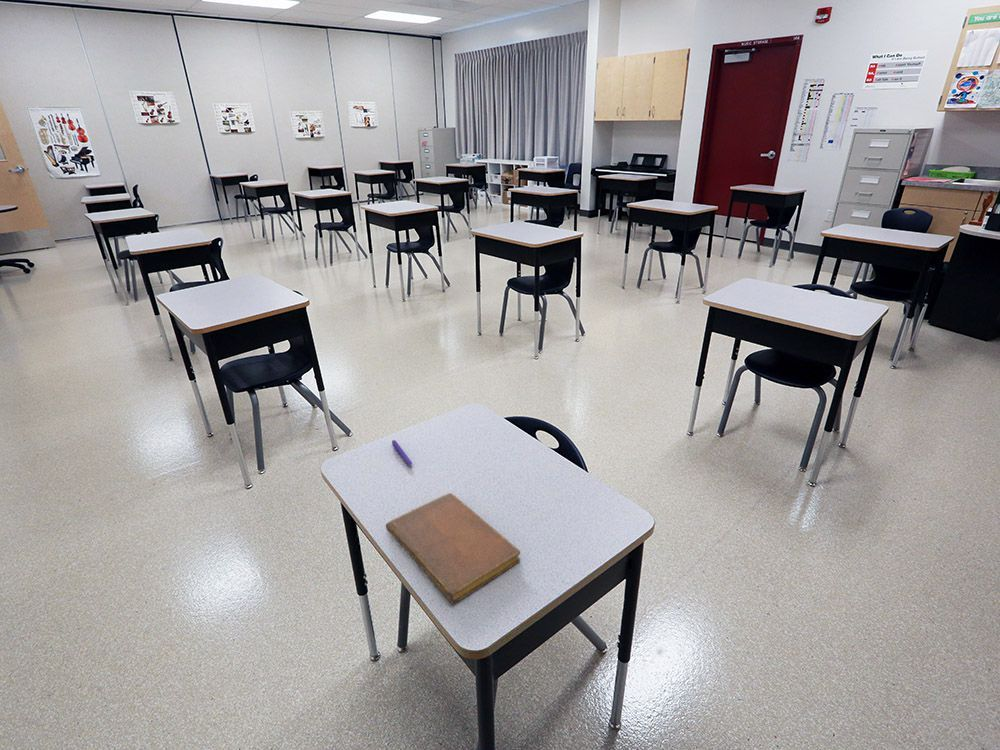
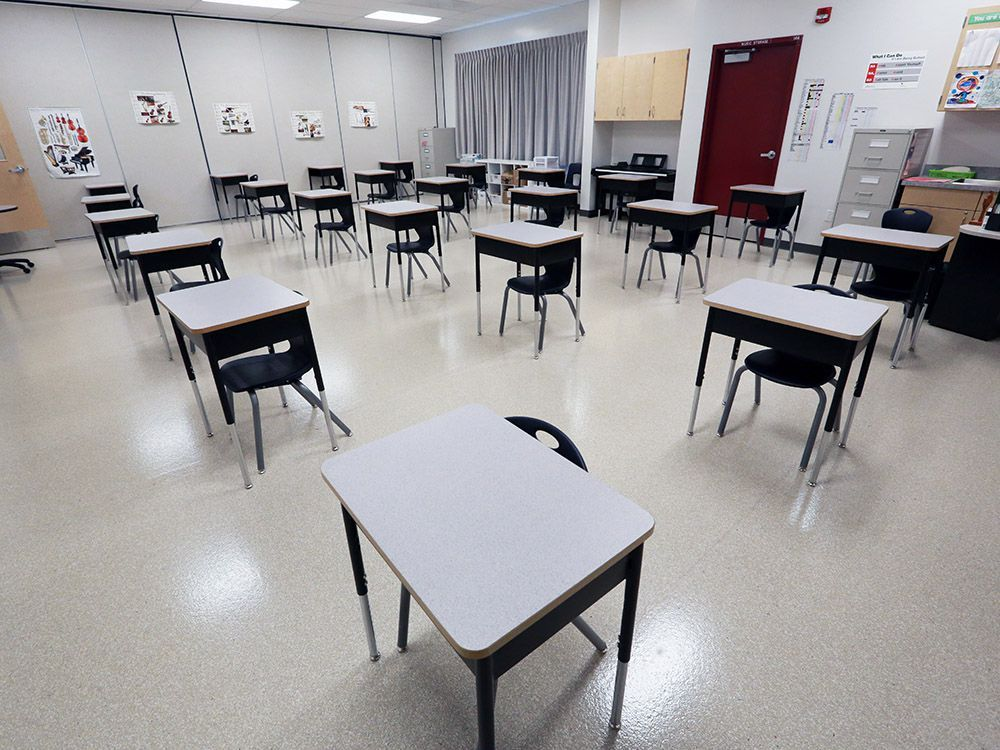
- pen [391,439,413,468]
- notebook [385,492,521,604]
